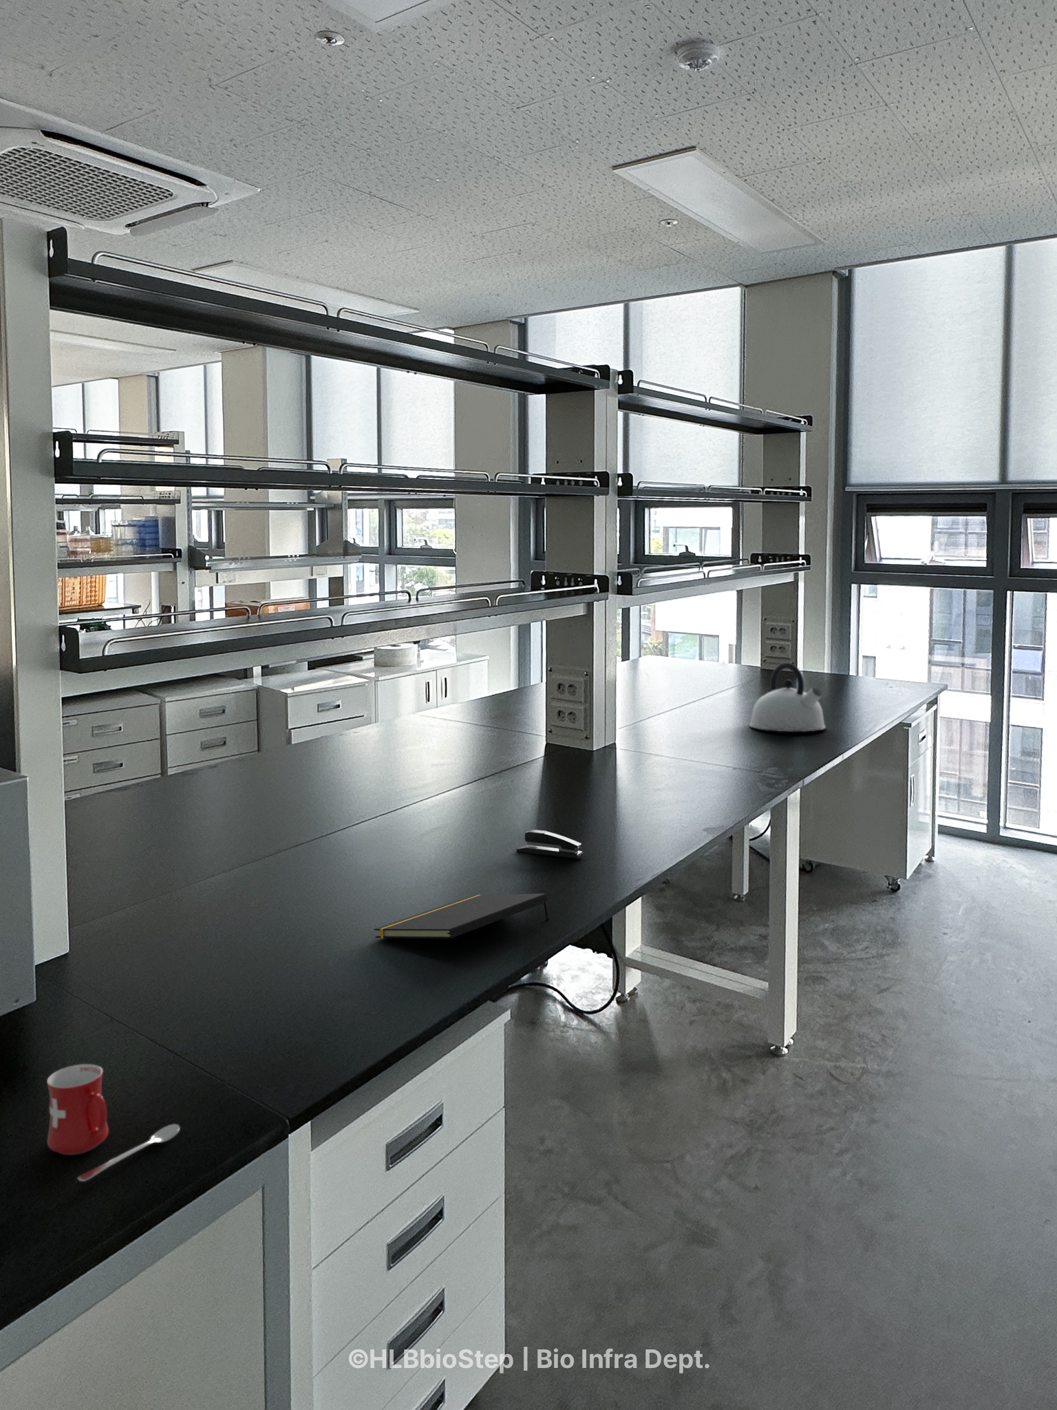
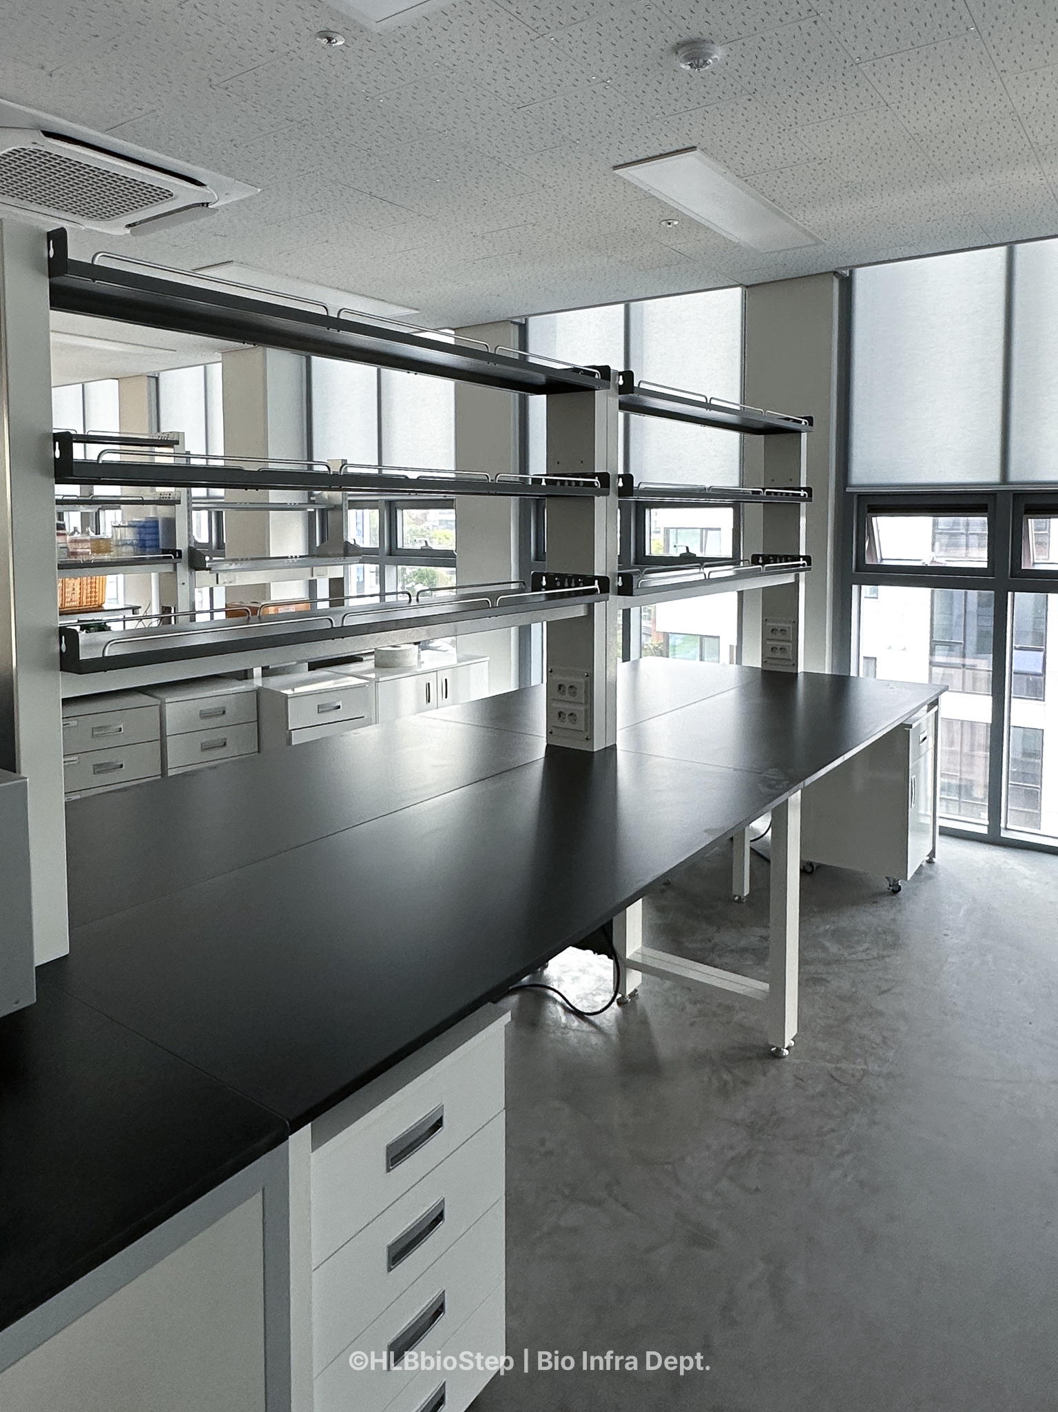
- notepad [374,893,550,939]
- mug [47,1064,181,1182]
- stapler [515,829,584,859]
- kettle [748,662,826,732]
